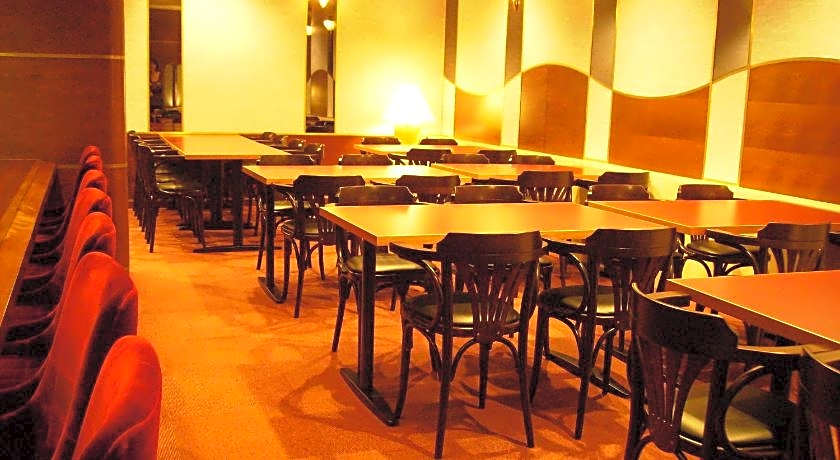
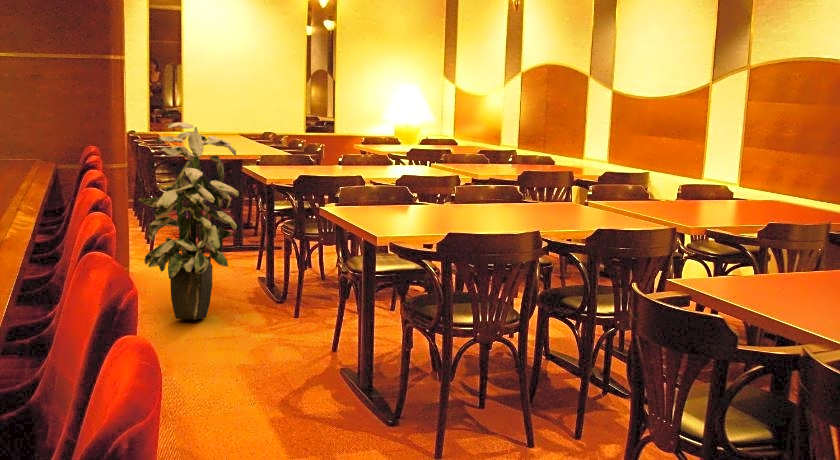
+ indoor plant [137,121,240,321]
